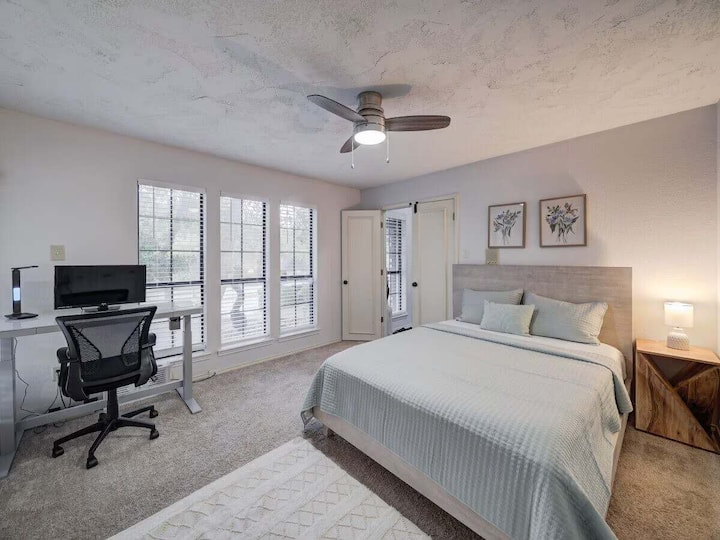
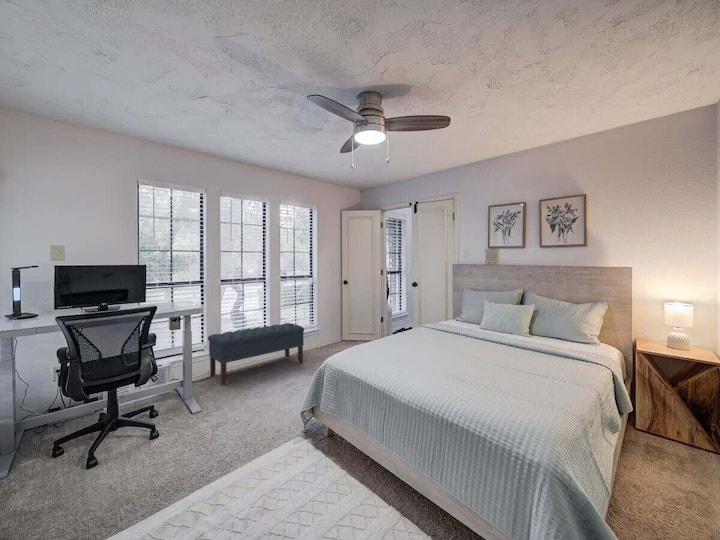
+ bench [207,322,305,386]
